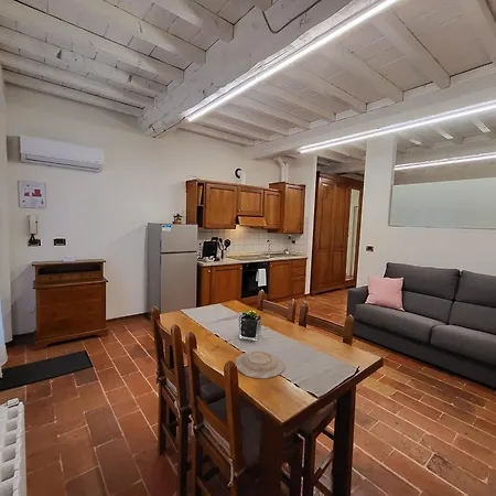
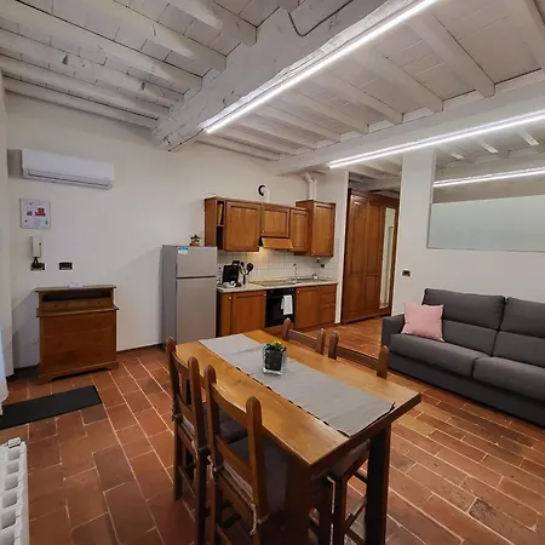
- plate [234,351,285,379]
